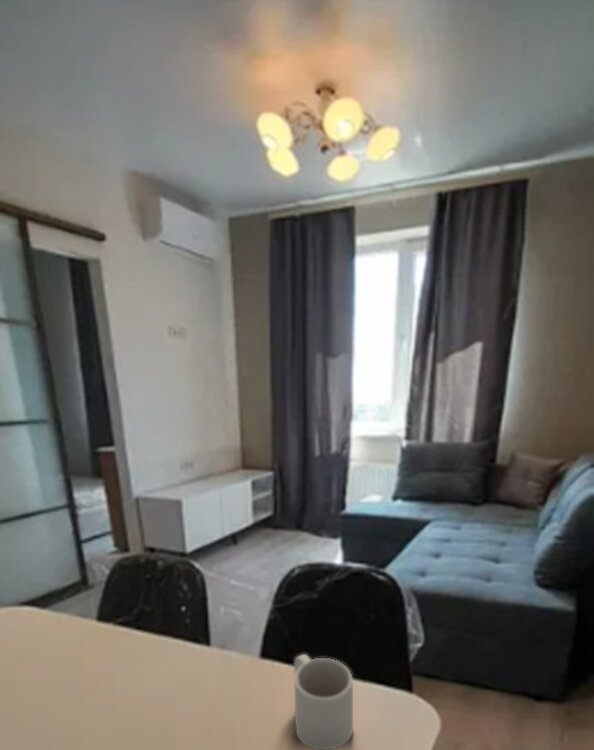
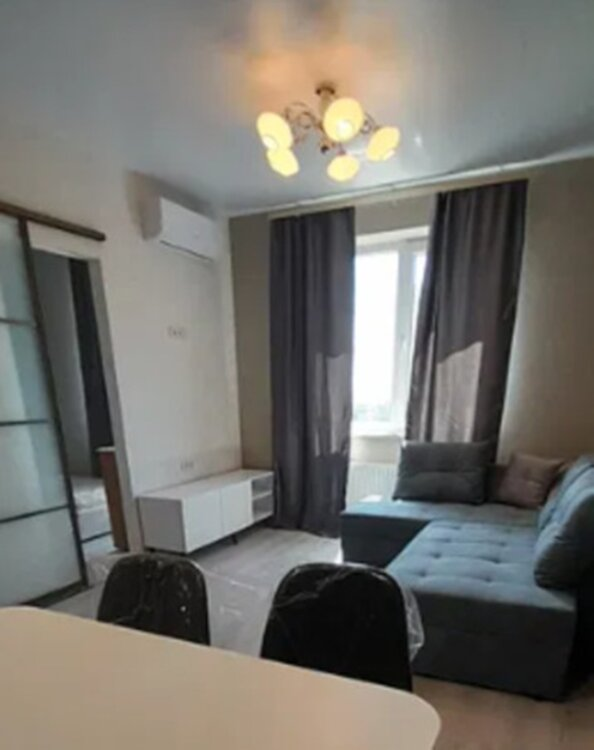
- mug [293,653,354,750]
